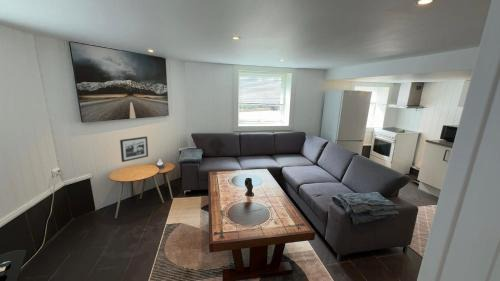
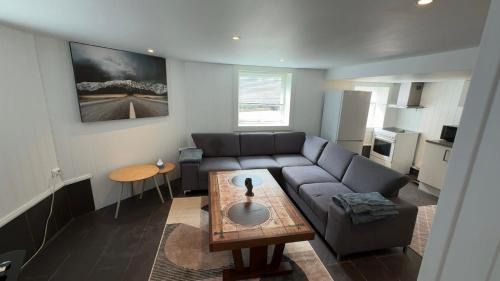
- picture frame [119,136,149,163]
